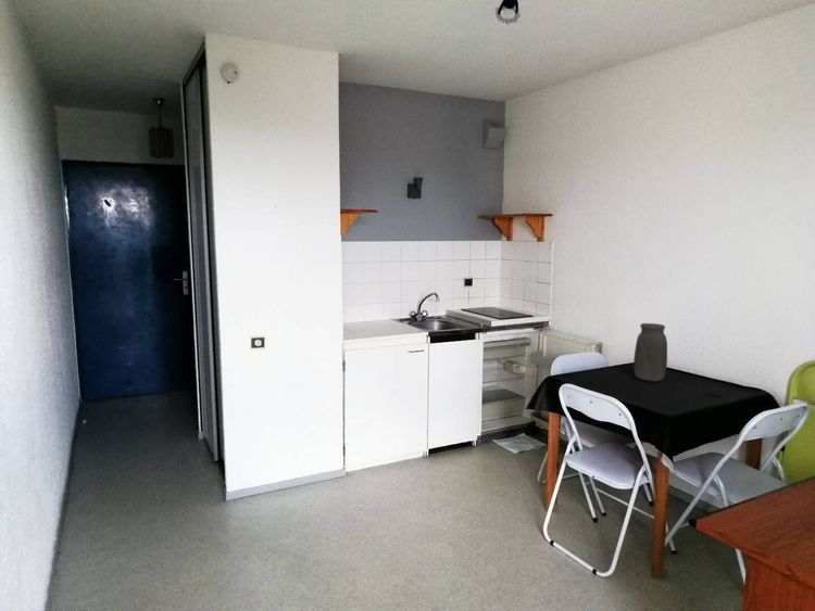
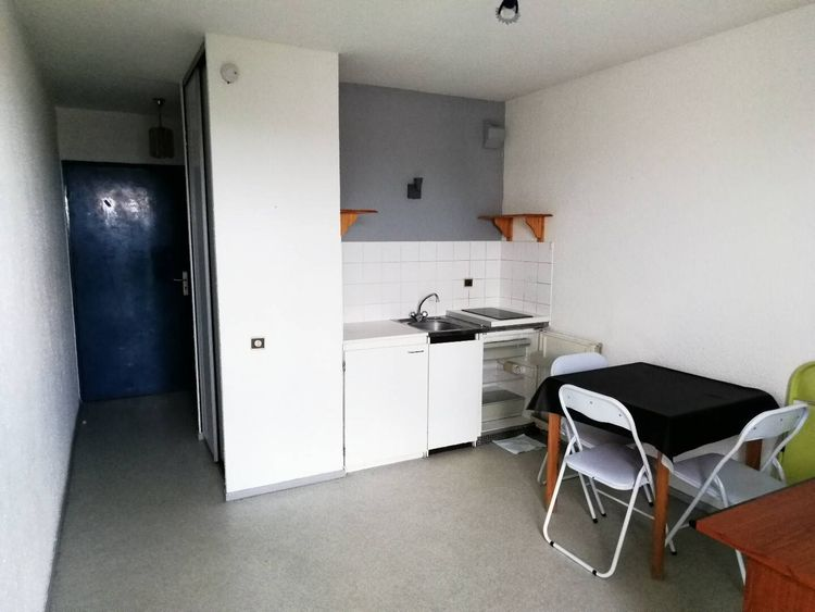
- vase [632,322,668,382]
